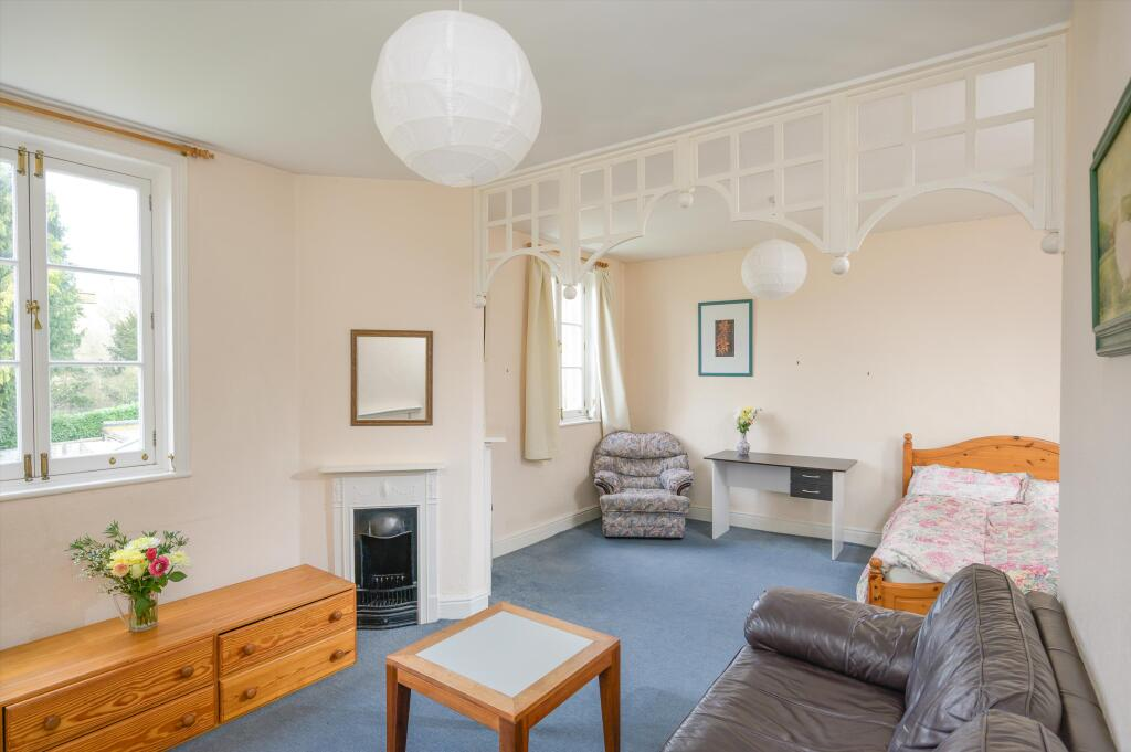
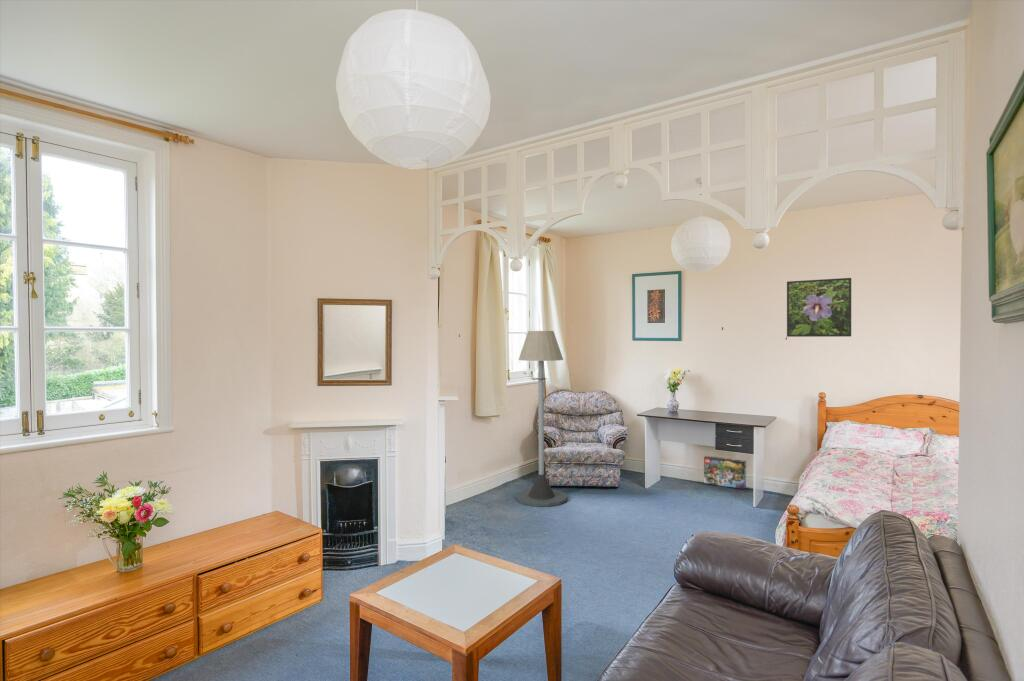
+ box [703,455,747,490]
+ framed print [786,277,852,338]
+ floor lamp [515,330,568,507]
